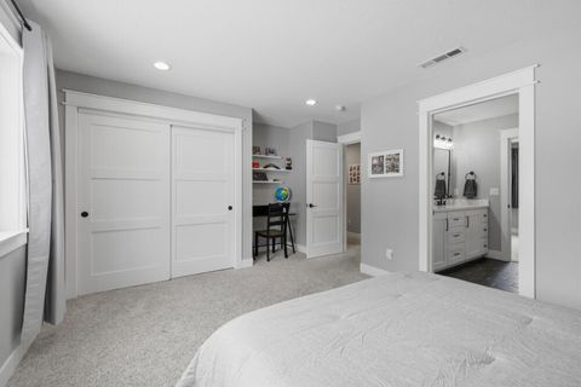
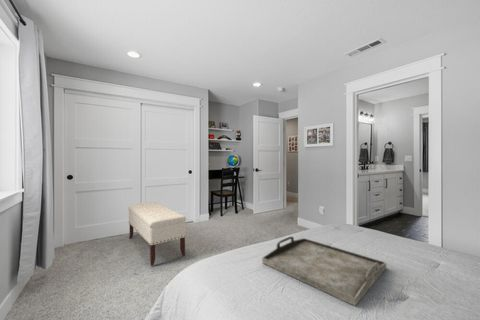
+ bench [127,201,187,266]
+ serving tray [261,236,387,307]
